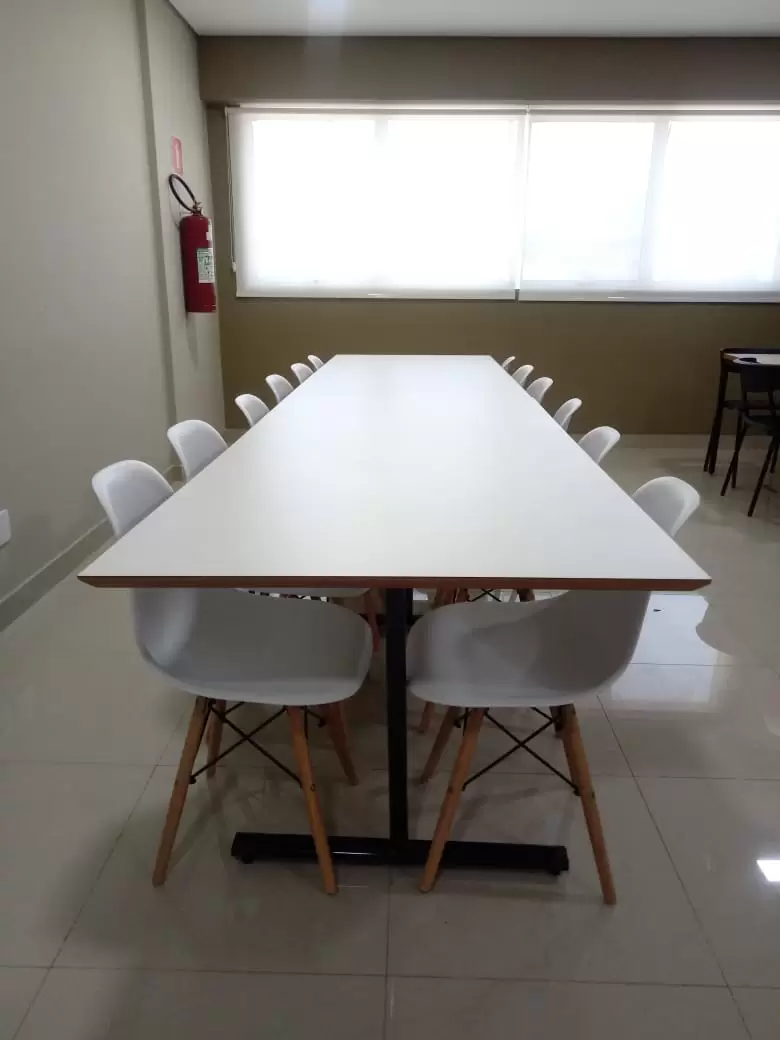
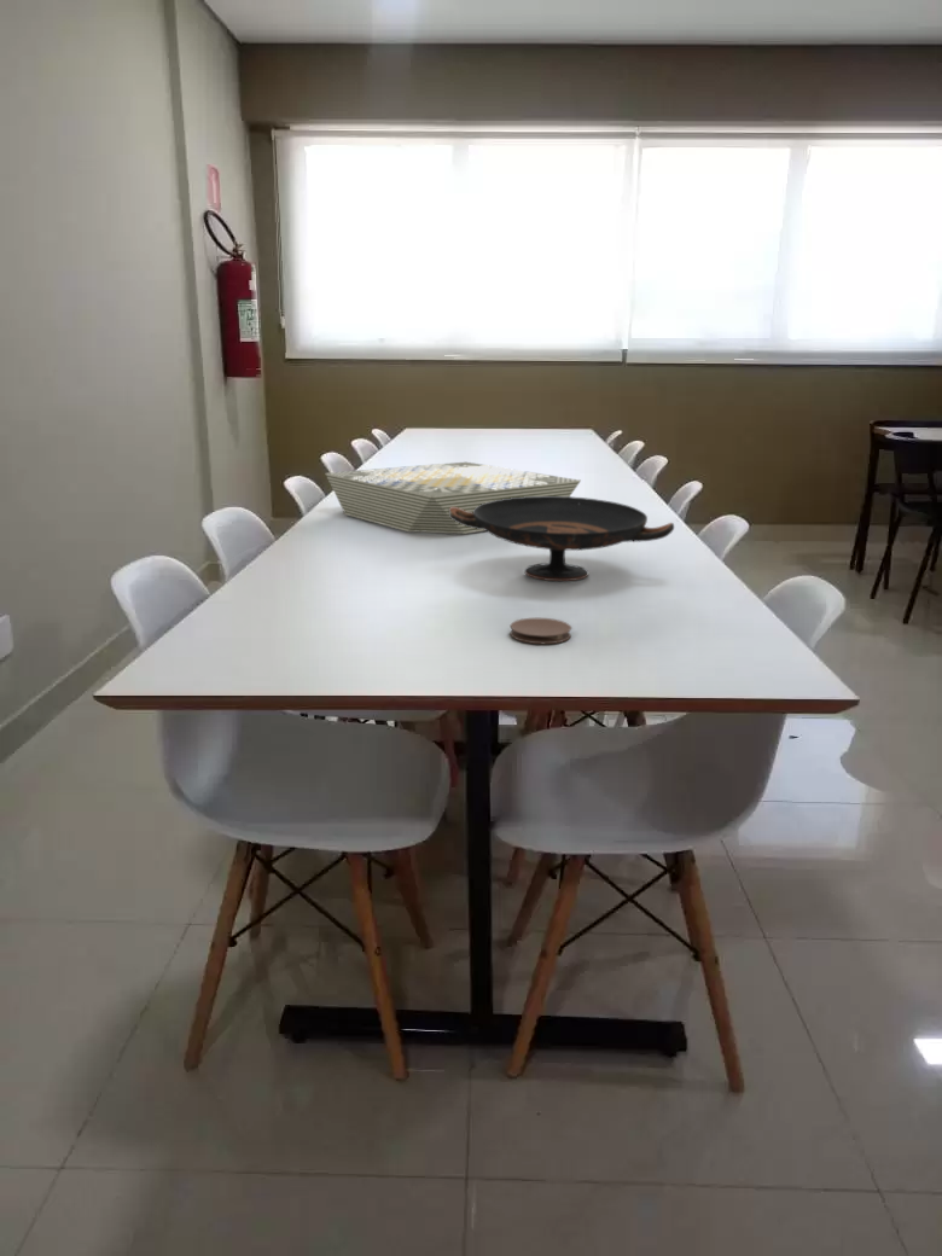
+ coaster [508,617,572,645]
+ board game [325,461,582,535]
+ decorative bowl [449,495,675,582]
